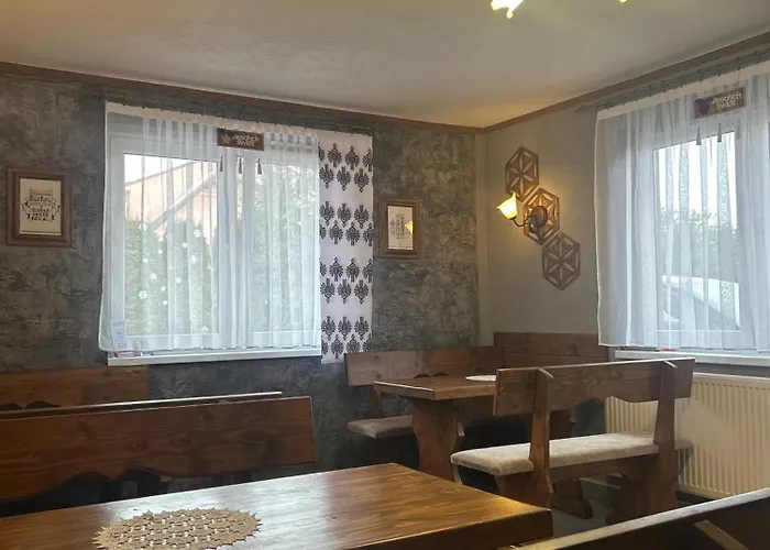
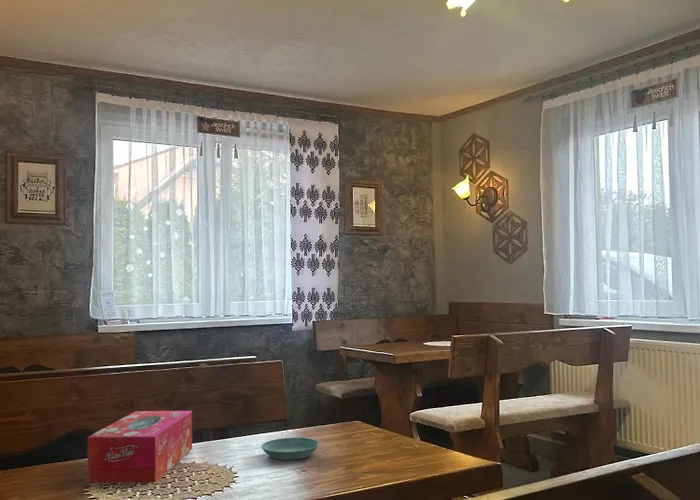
+ tissue box [87,410,193,483]
+ saucer [260,437,320,461]
